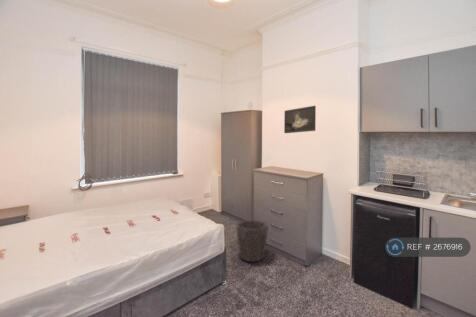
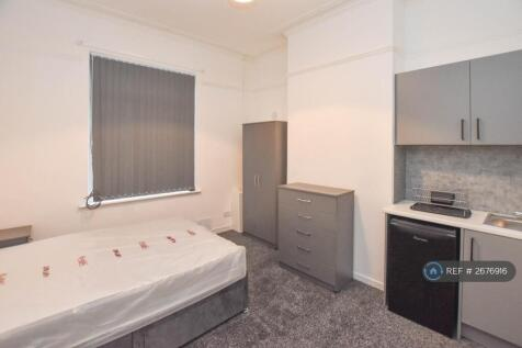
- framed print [283,105,317,134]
- waste bin [235,219,269,263]
